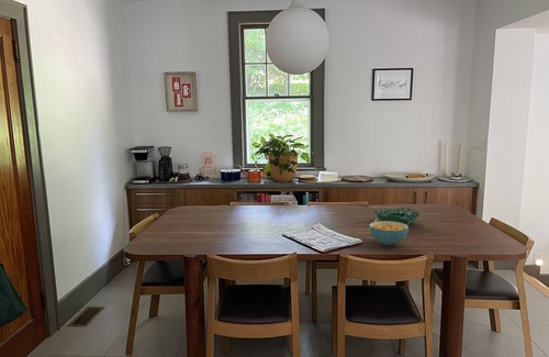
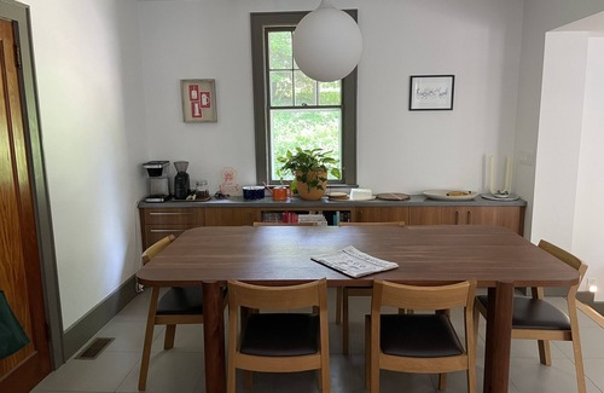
- cereal bowl [368,221,410,246]
- decorative bowl [373,205,421,226]
